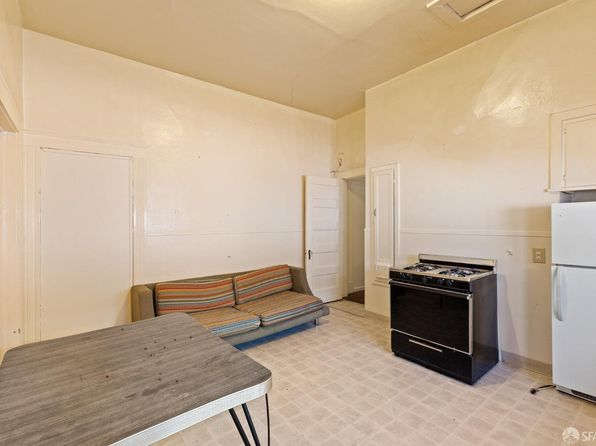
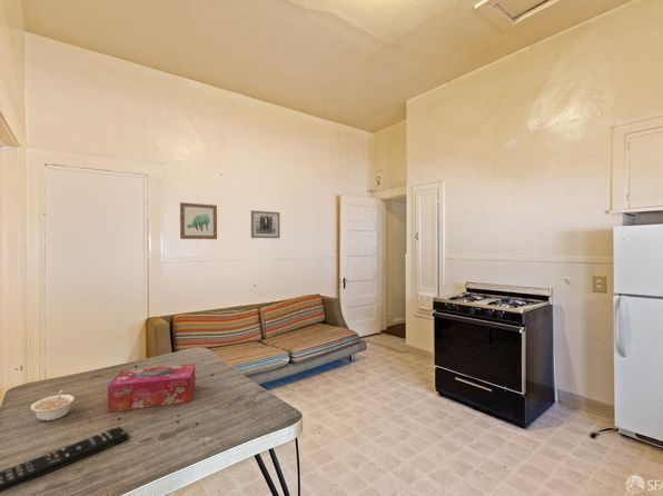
+ wall art [179,201,218,240]
+ legume [30,388,76,423]
+ remote control [0,425,129,494]
+ wall art [250,209,281,239]
+ tissue box [107,363,196,413]
